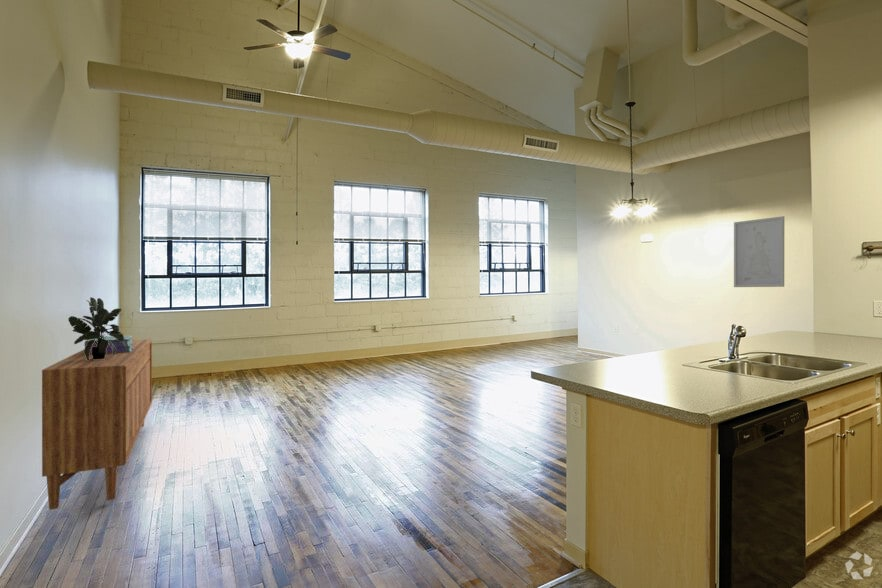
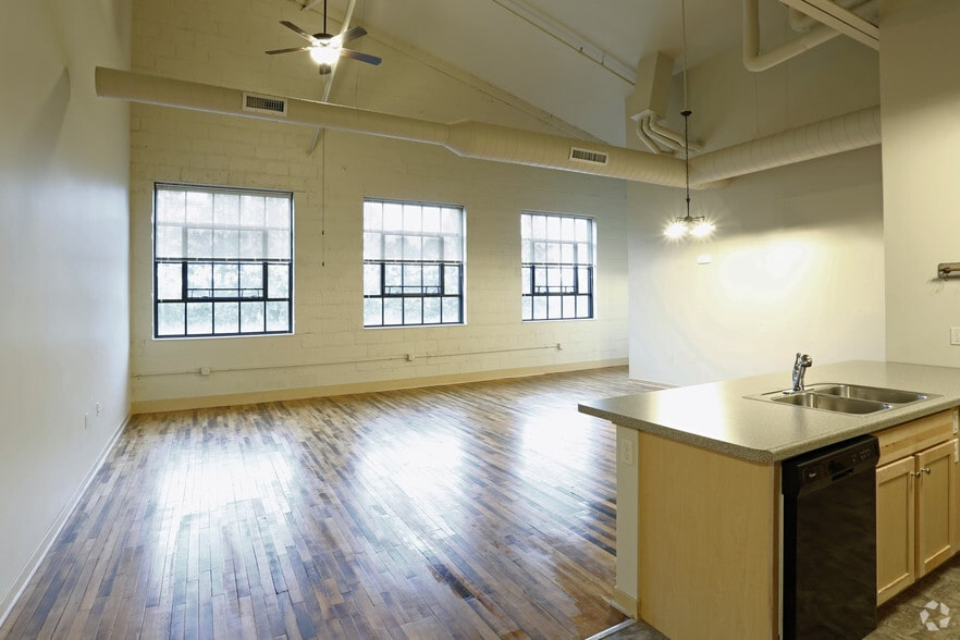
- stack of books [83,335,134,354]
- sideboard [41,338,153,511]
- wall art [733,215,785,288]
- potted plant [67,296,127,360]
